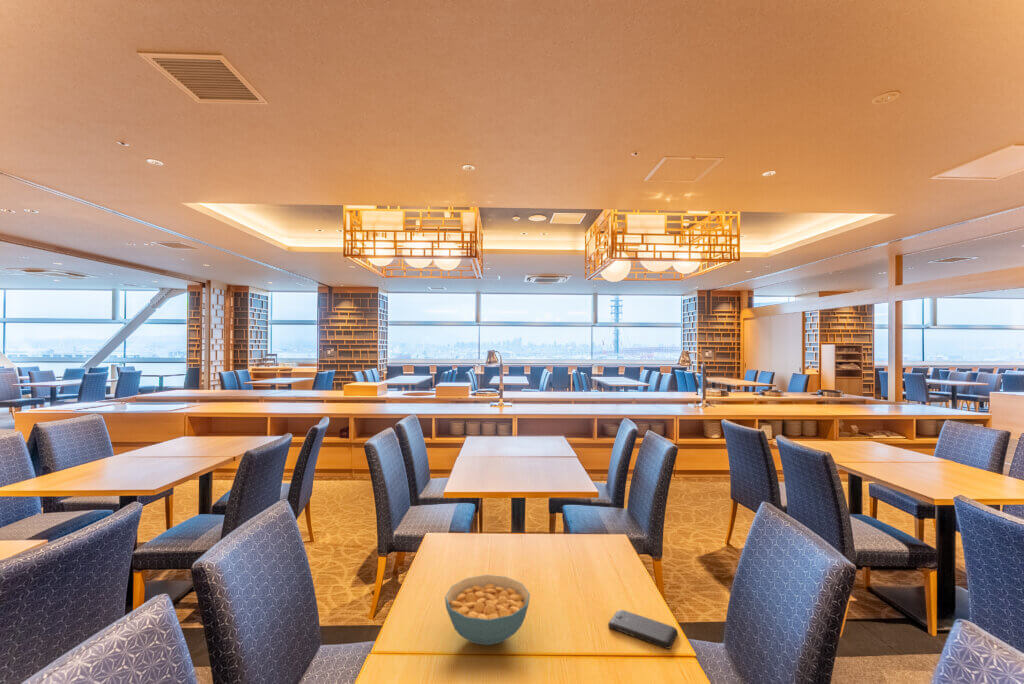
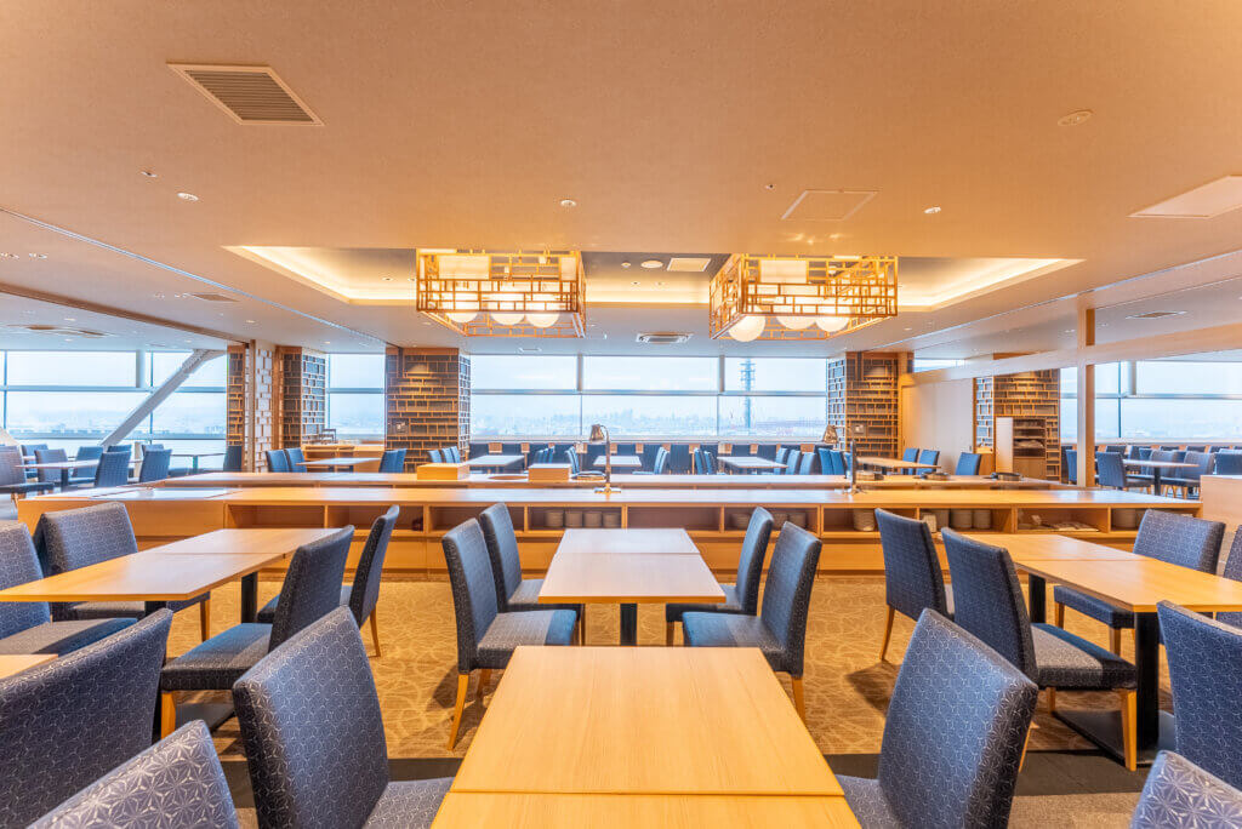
- smartphone [607,609,679,649]
- cereal bowl [444,574,531,646]
